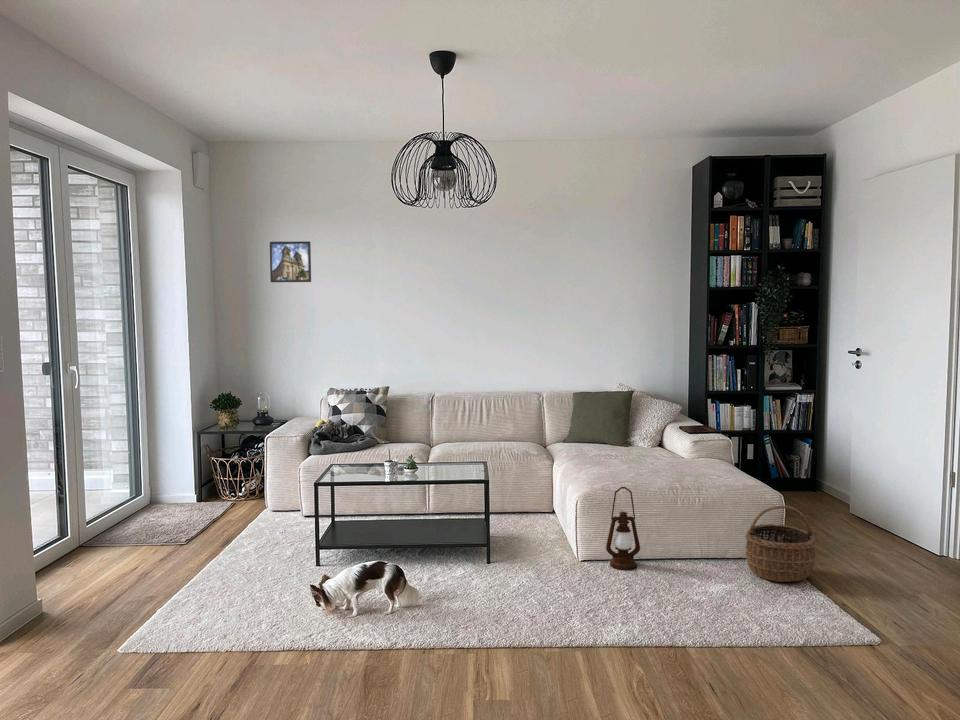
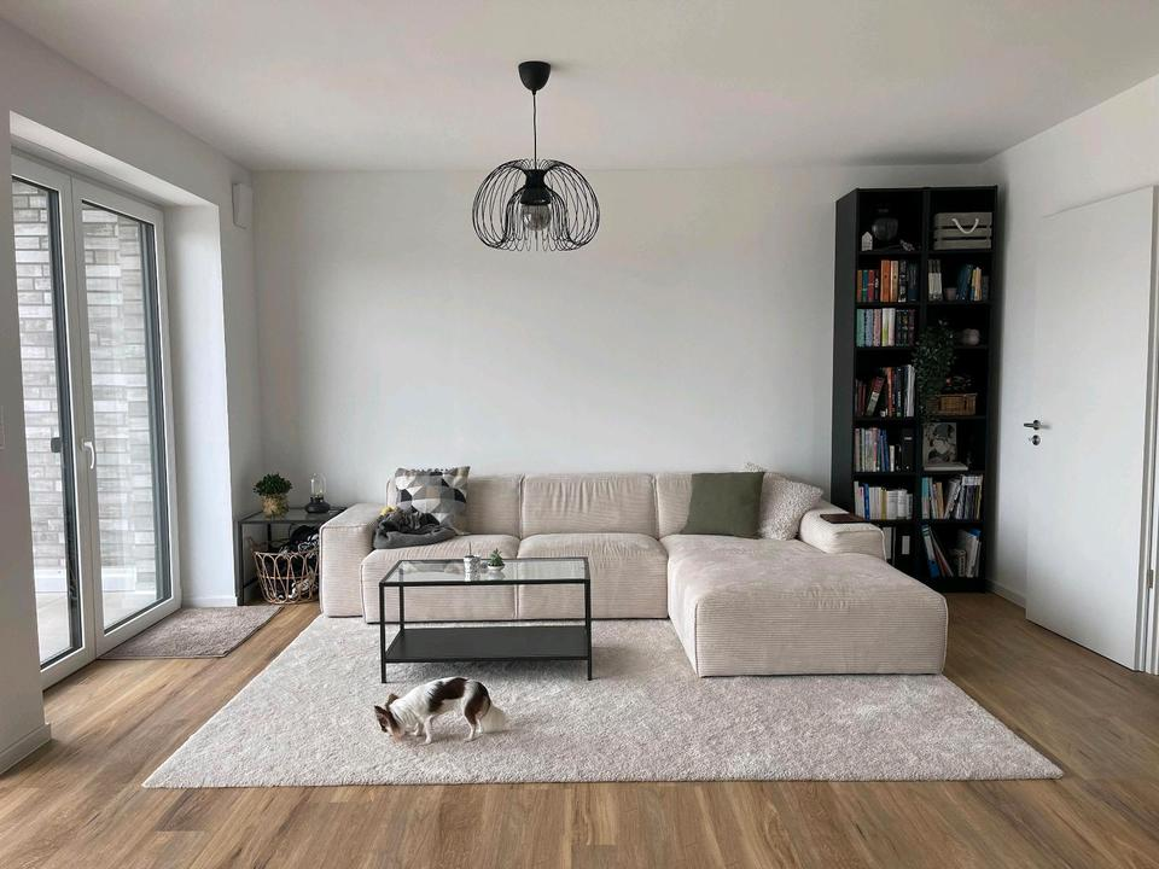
- wicker basket [744,504,817,583]
- lantern [605,486,641,571]
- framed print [269,240,312,283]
